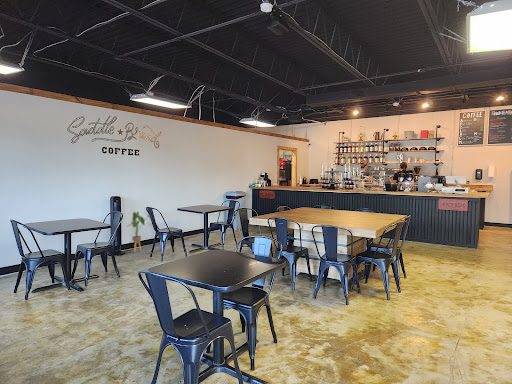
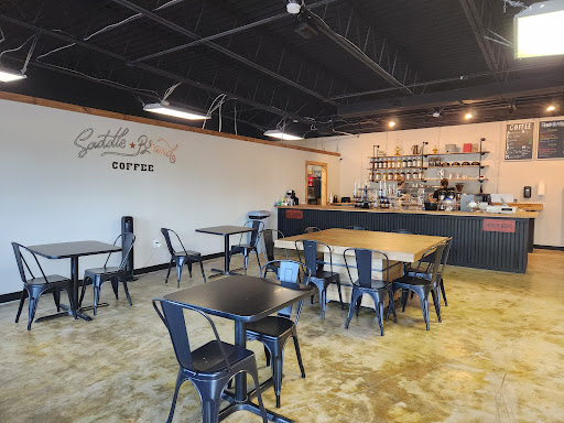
- house plant [126,211,152,253]
